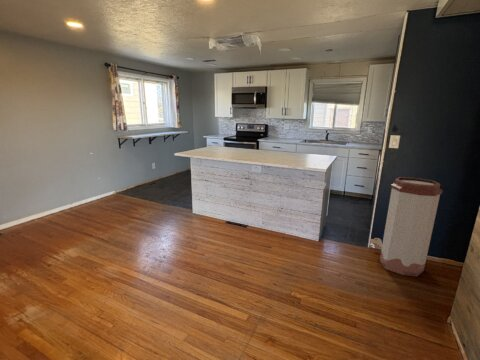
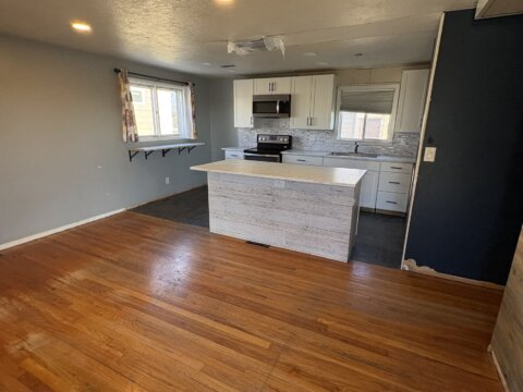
- trash can [379,176,444,278]
